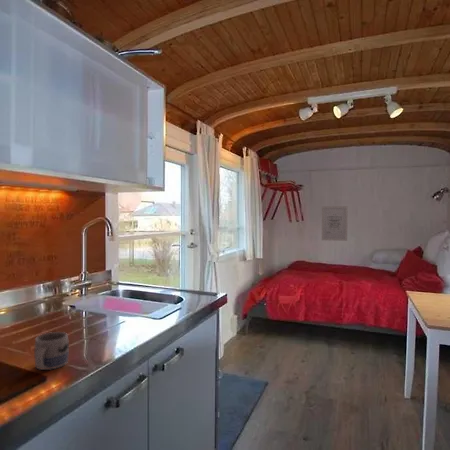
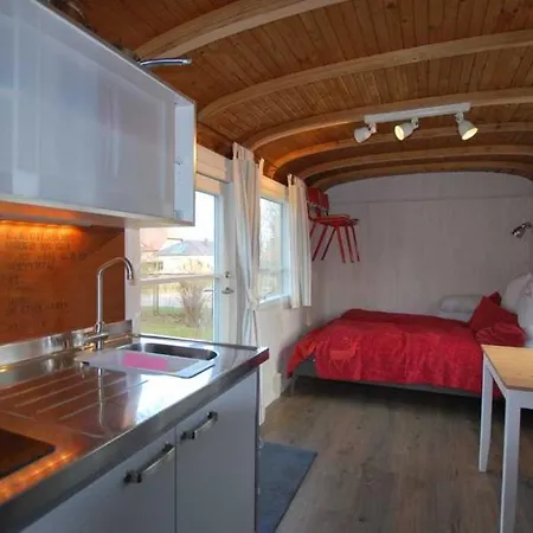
- wall art [321,205,349,242]
- mug [33,331,70,371]
